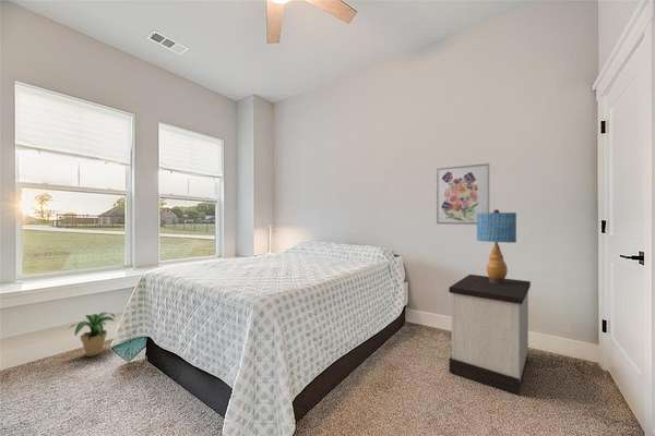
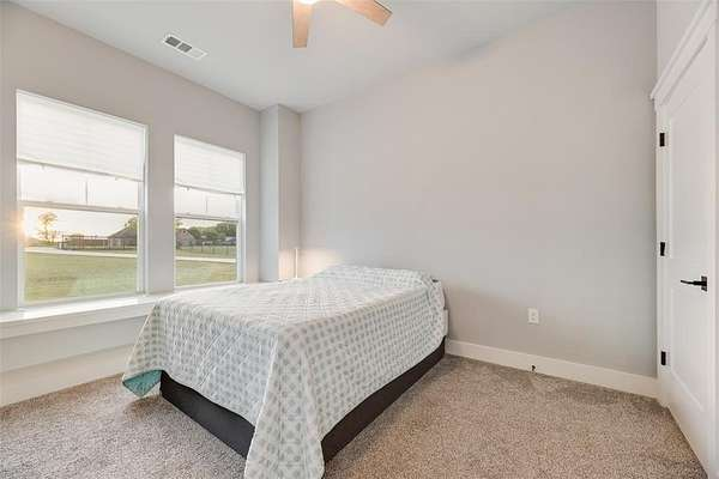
- wall art [436,162,490,226]
- potted plant [69,311,116,358]
- table lamp [476,208,517,284]
- nightstand [448,274,532,396]
